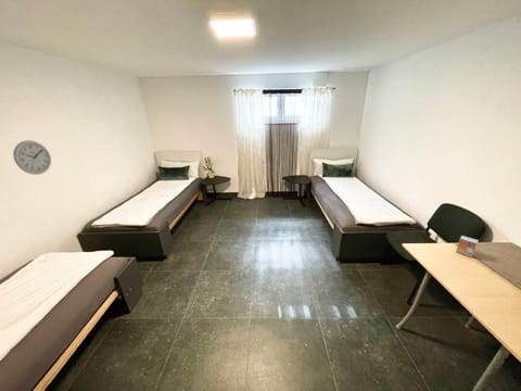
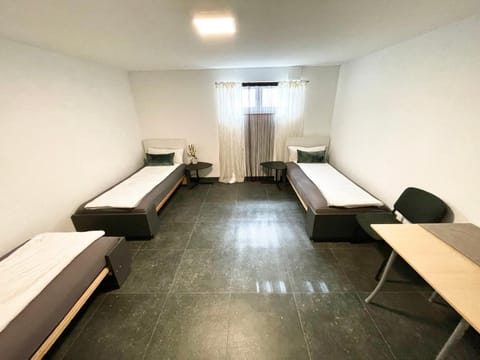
- small box [455,235,480,258]
- wall clock [12,139,52,176]
